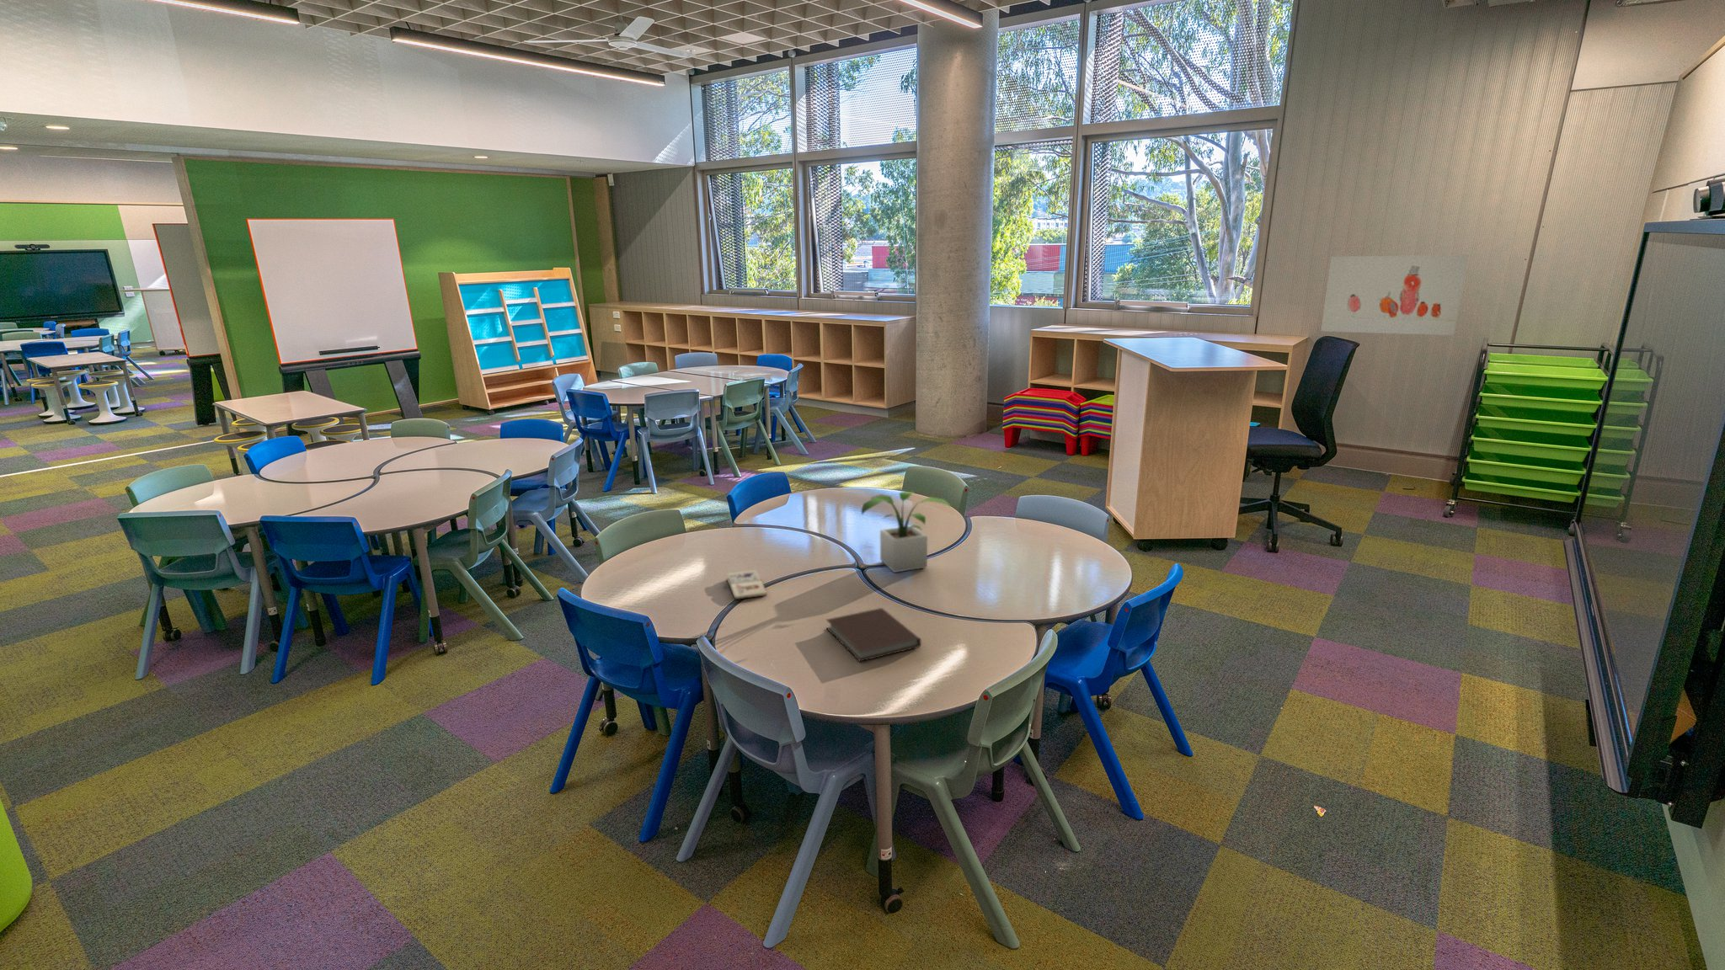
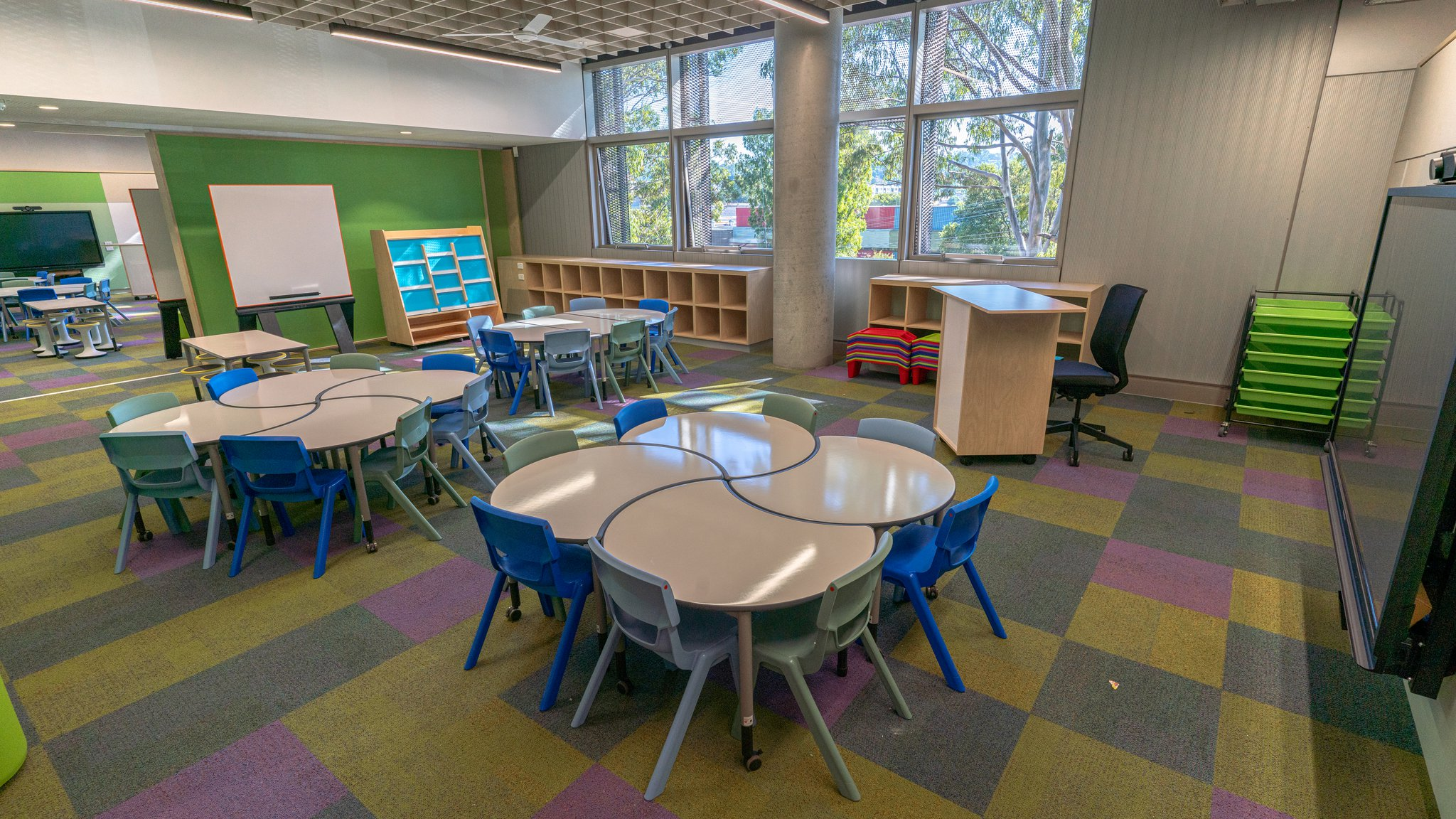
- paperback book [722,570,768,600]
- wall art [1320,253,1470,336]
- notebook [826,608,922,663]
- potted plant [861,490,951,573]
